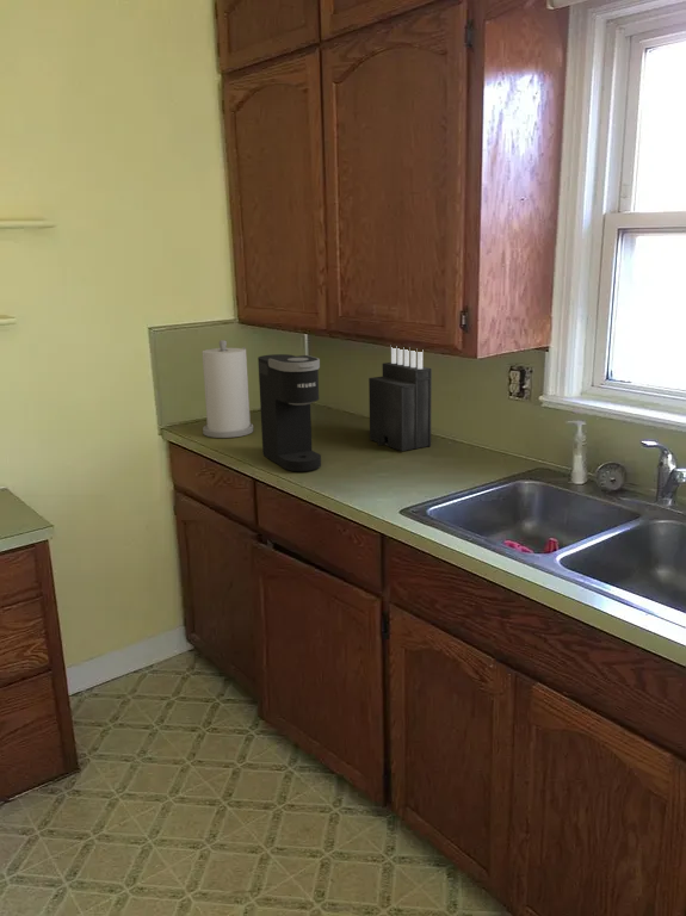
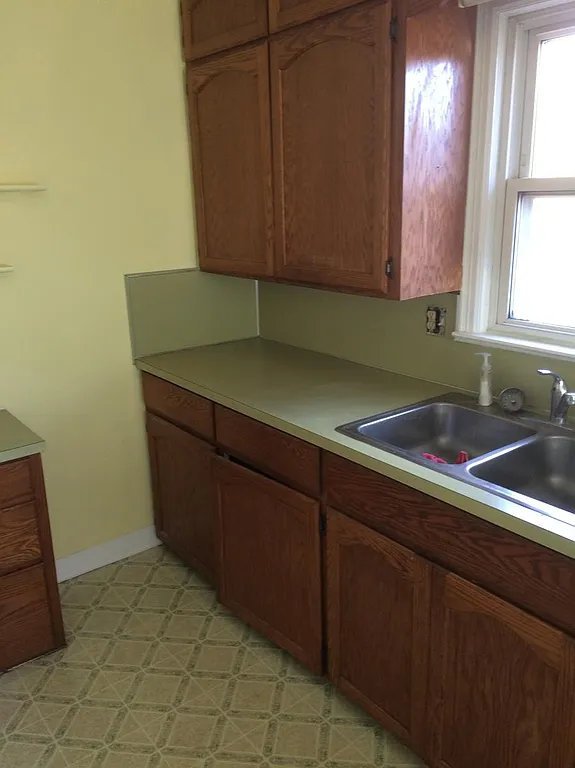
- knife block [367,346,433,452]
- paper towel [202,339,254,439]
- coffee maker [257,353,322,472]
